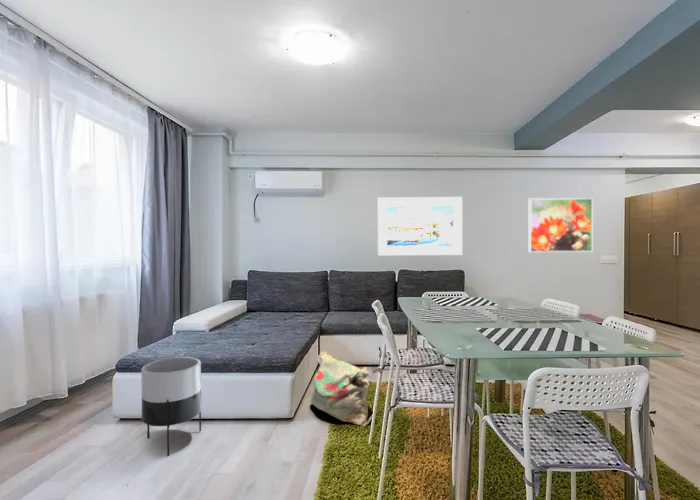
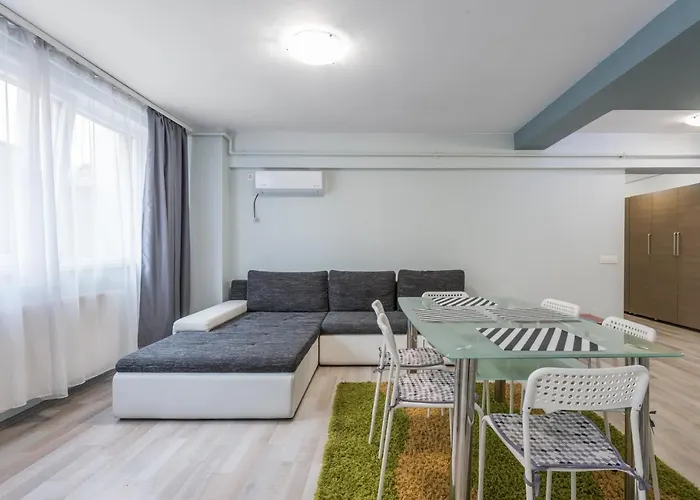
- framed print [377,196,463,256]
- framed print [528,197,594,253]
- planter [140,356,203,457]
- bag [309,351,373,428]
